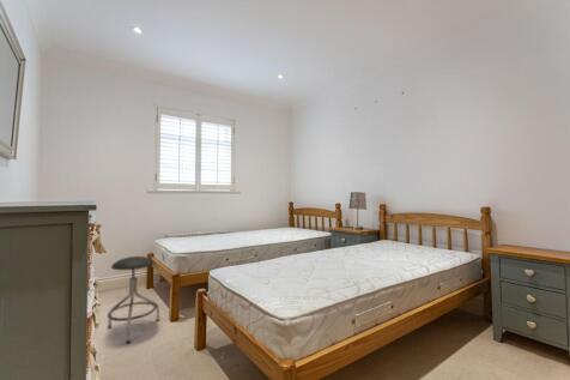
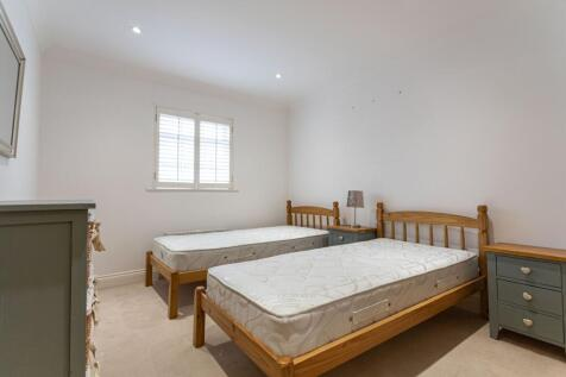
- stool [107,255,160,344]
